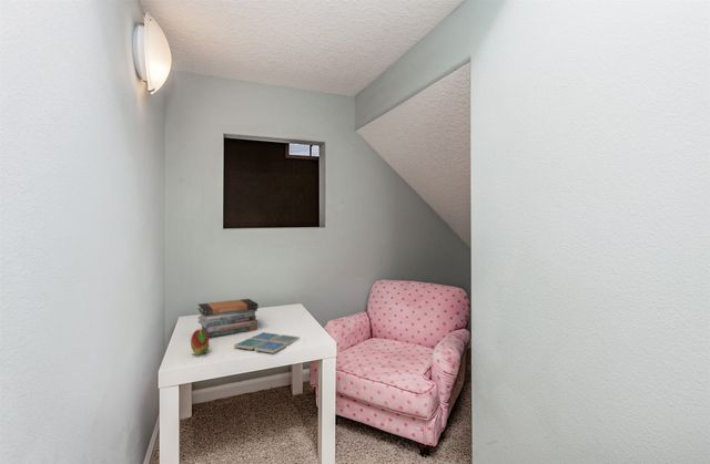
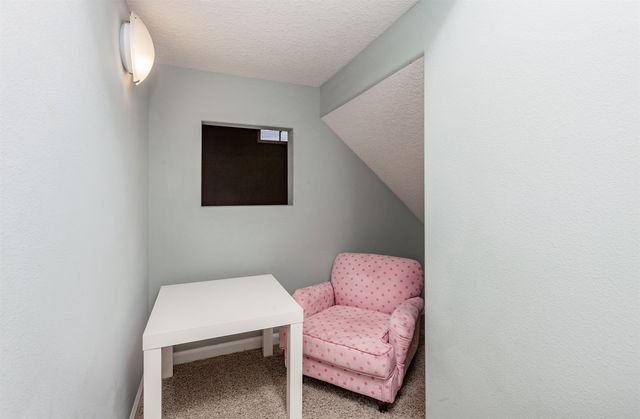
- fruit [190,329,210,355]
- drink coaster [233,331,301,354]
- book stack [196,298,260,338]
